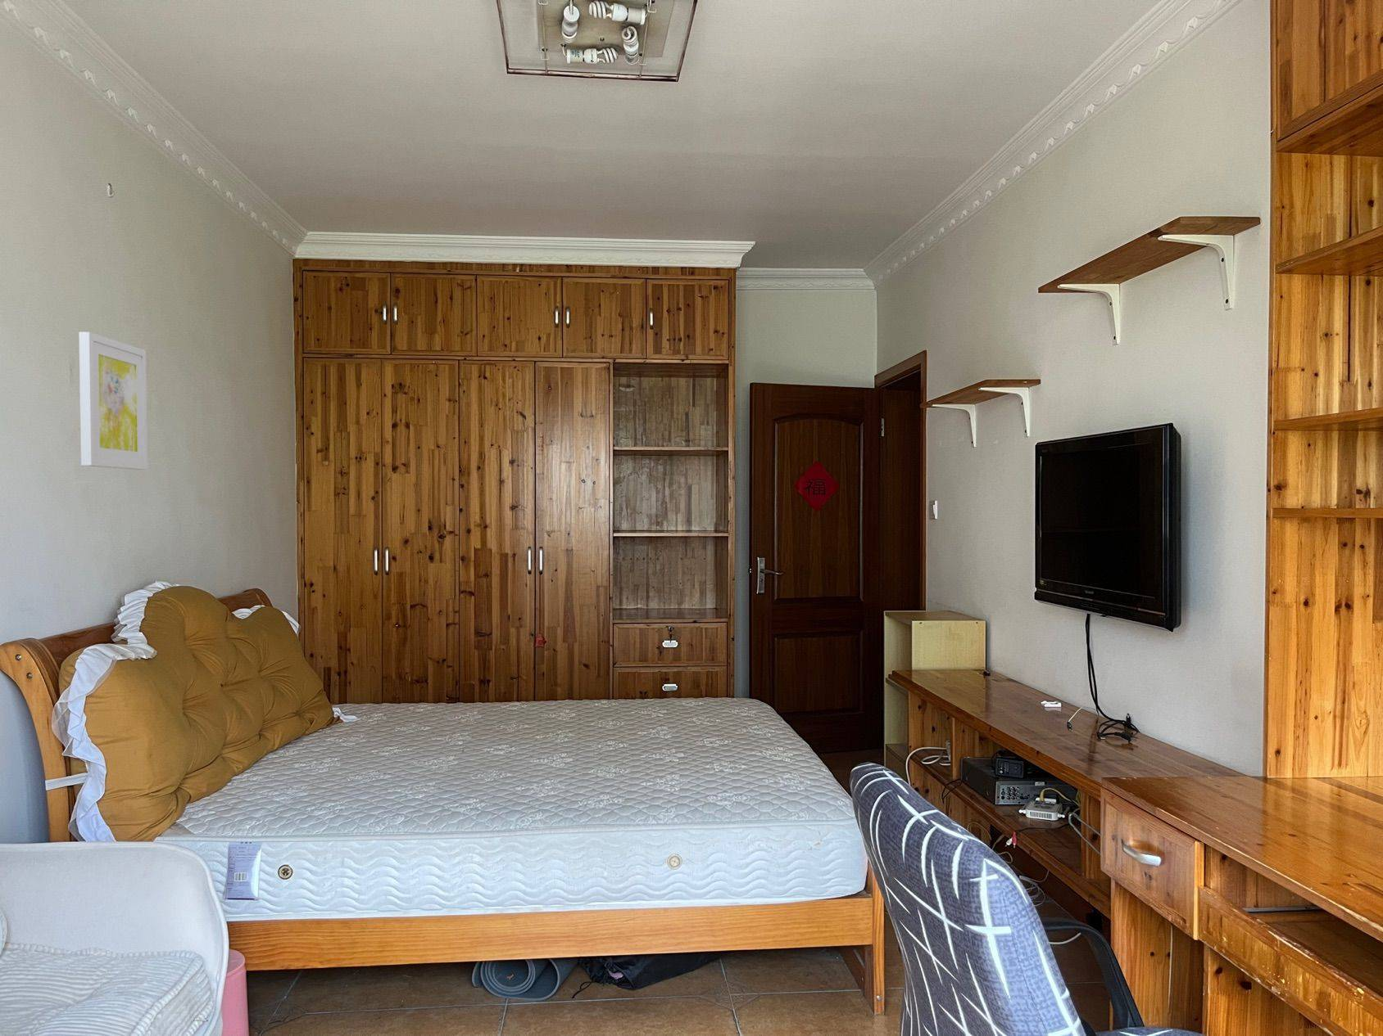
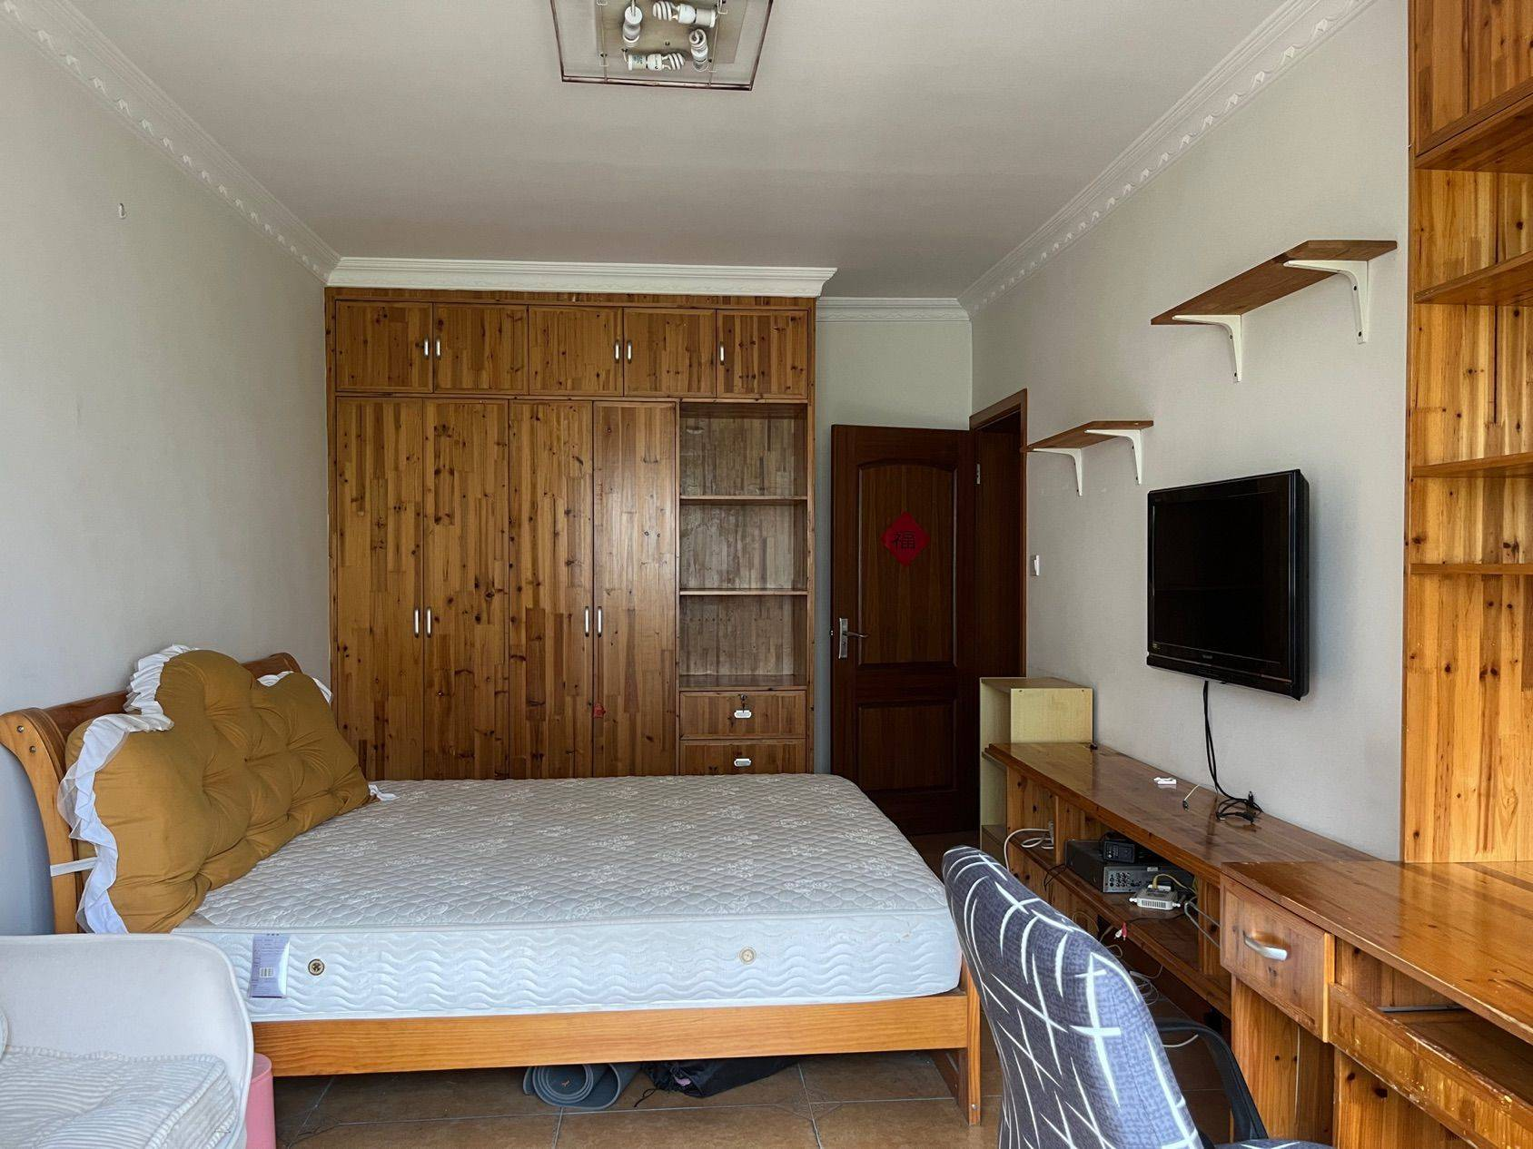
- wall art [78,332,148,470]
